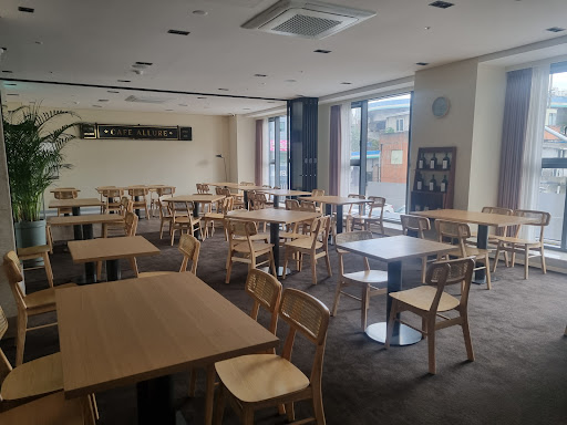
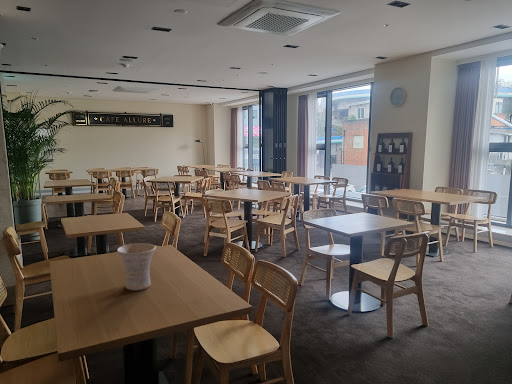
+ vase [116,242,157,291]
